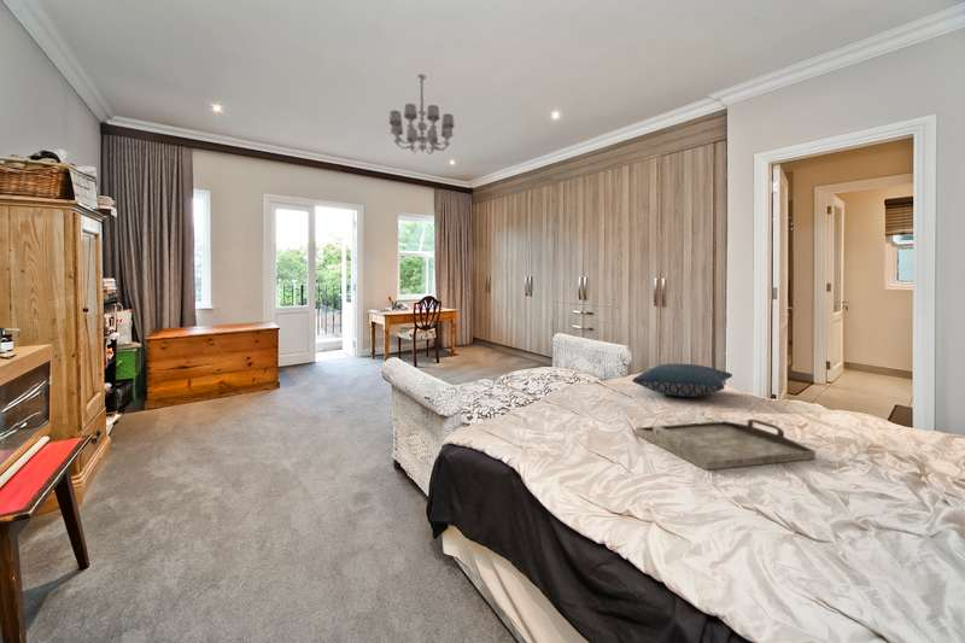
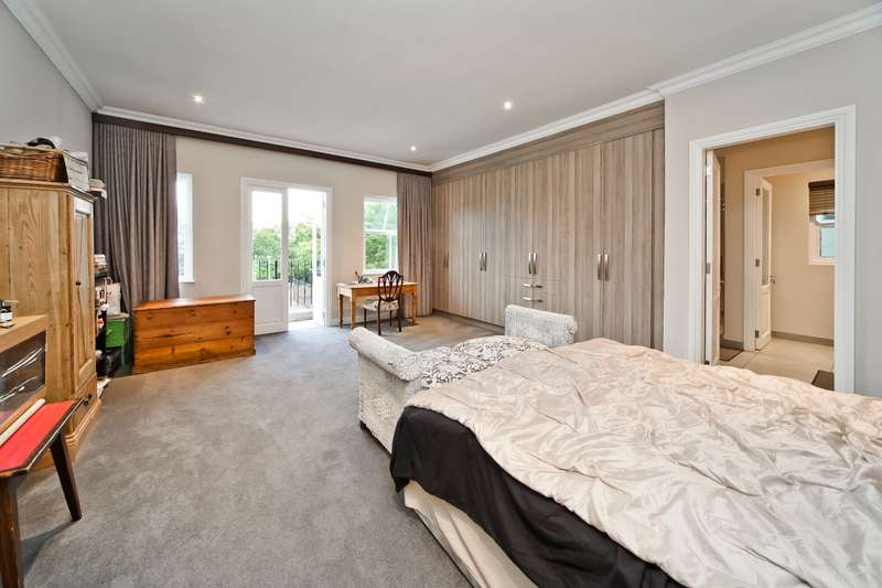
- pillow [631,363,733,398]
- serving tray [634,419,817,472]
- chandelier [388,74,456,156]
